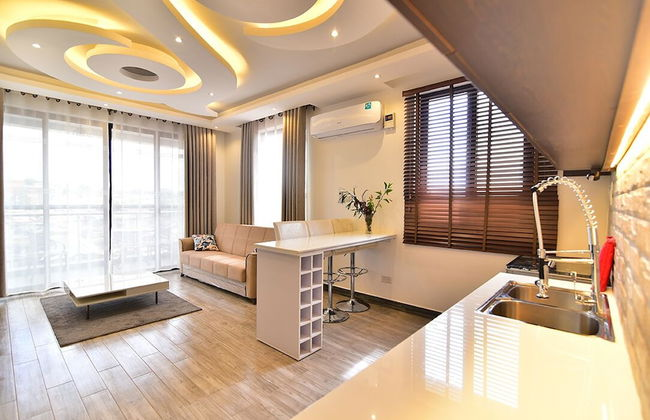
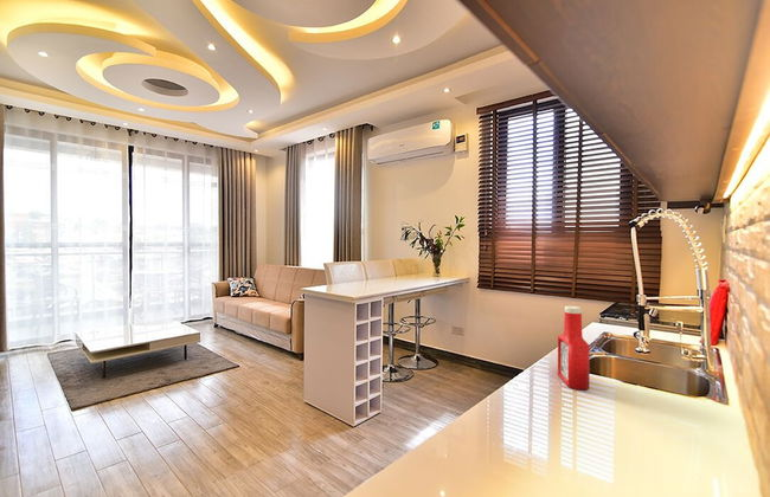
+ soap bottle [557,305,591,390]
